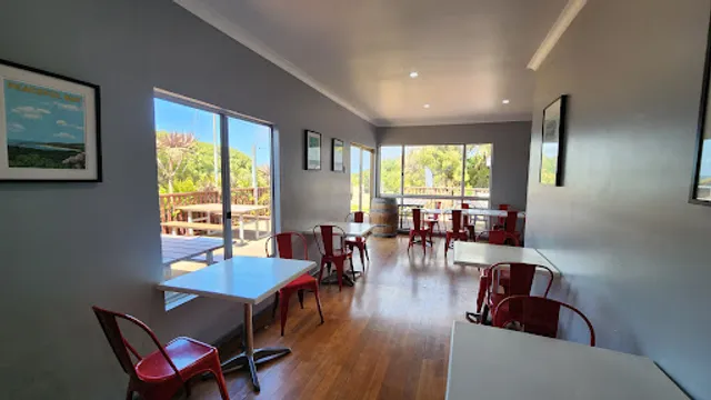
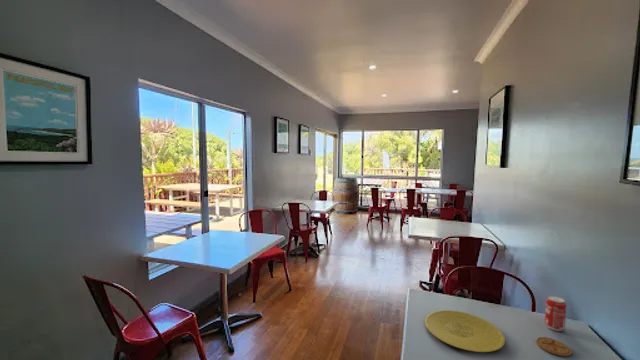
+ coaster [535,336,573,357]
+ beverage can [544,295,567,332]
+ plate [424,309,506,353]
